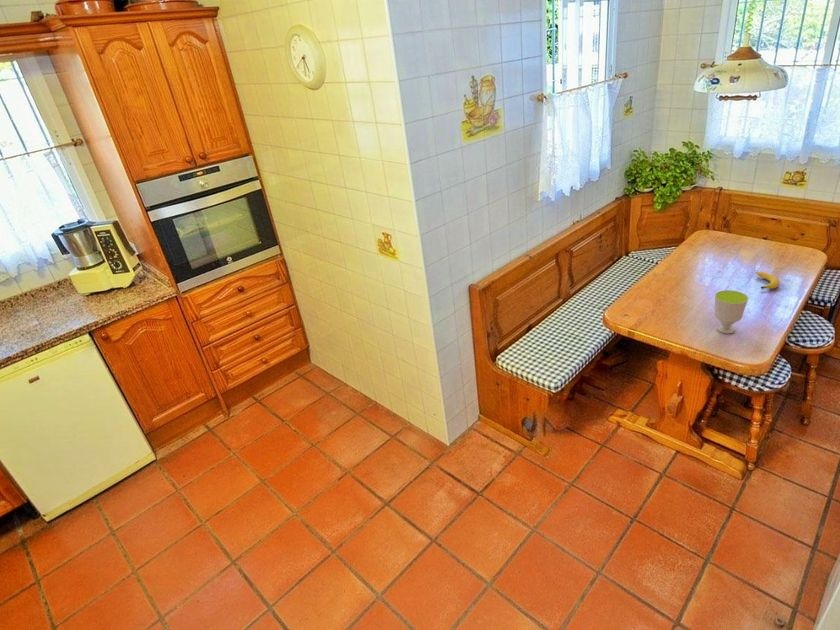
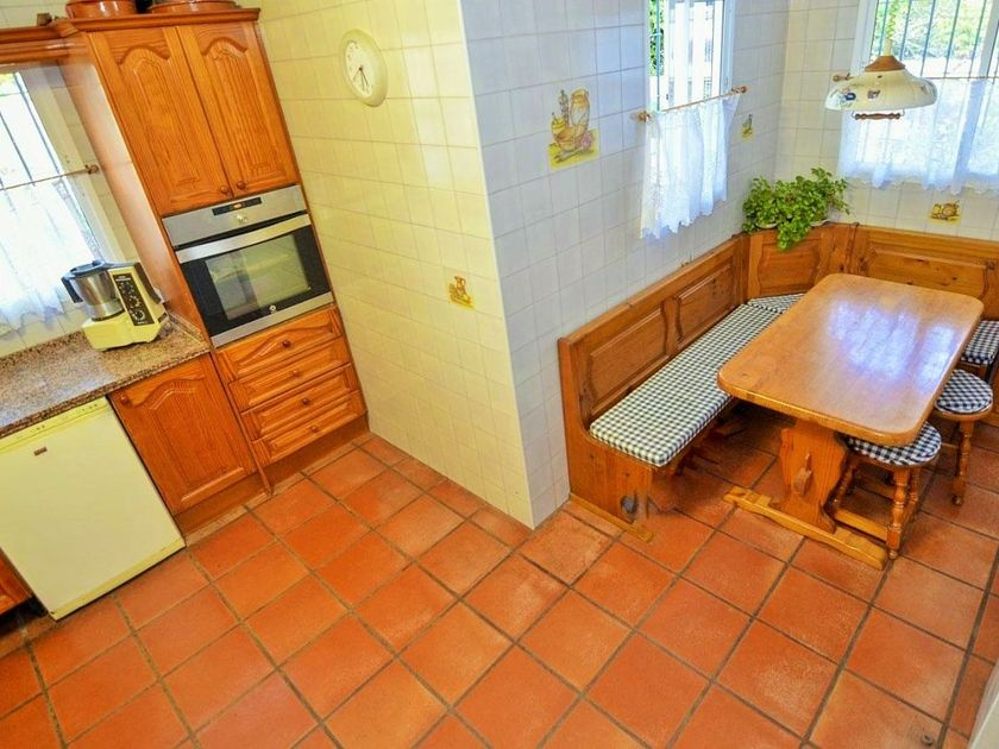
- cup [714,289,749,334]
- fruit [755,271,781,290]
